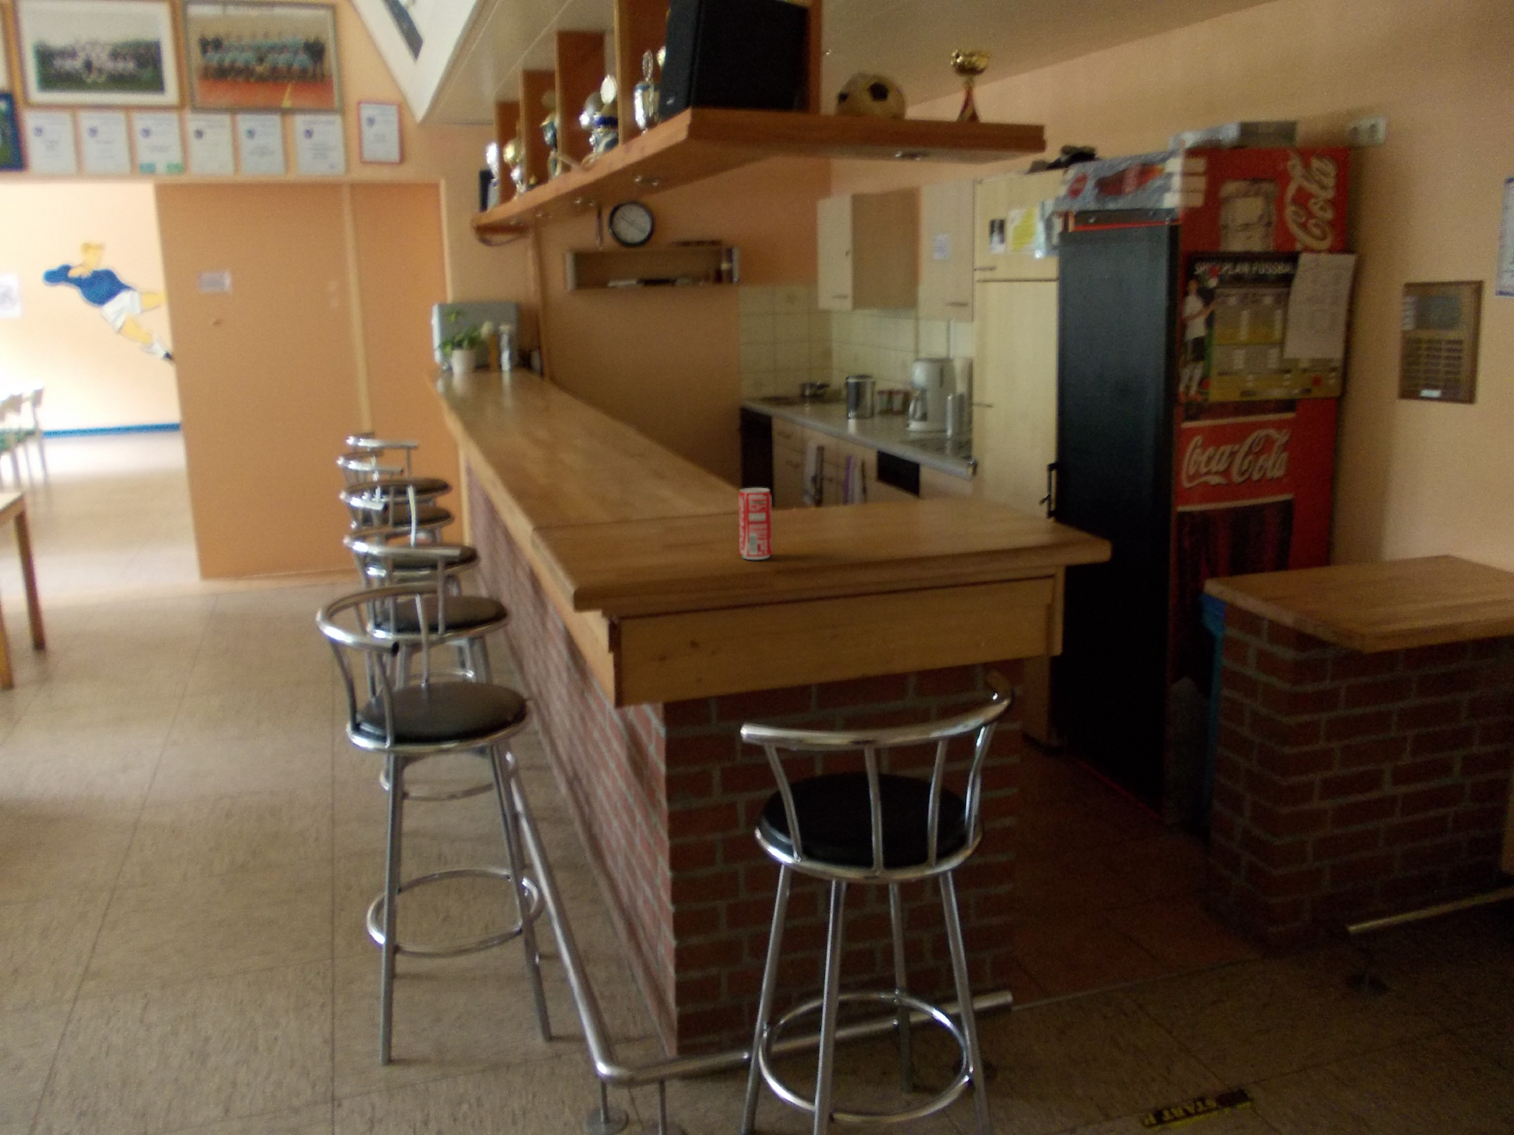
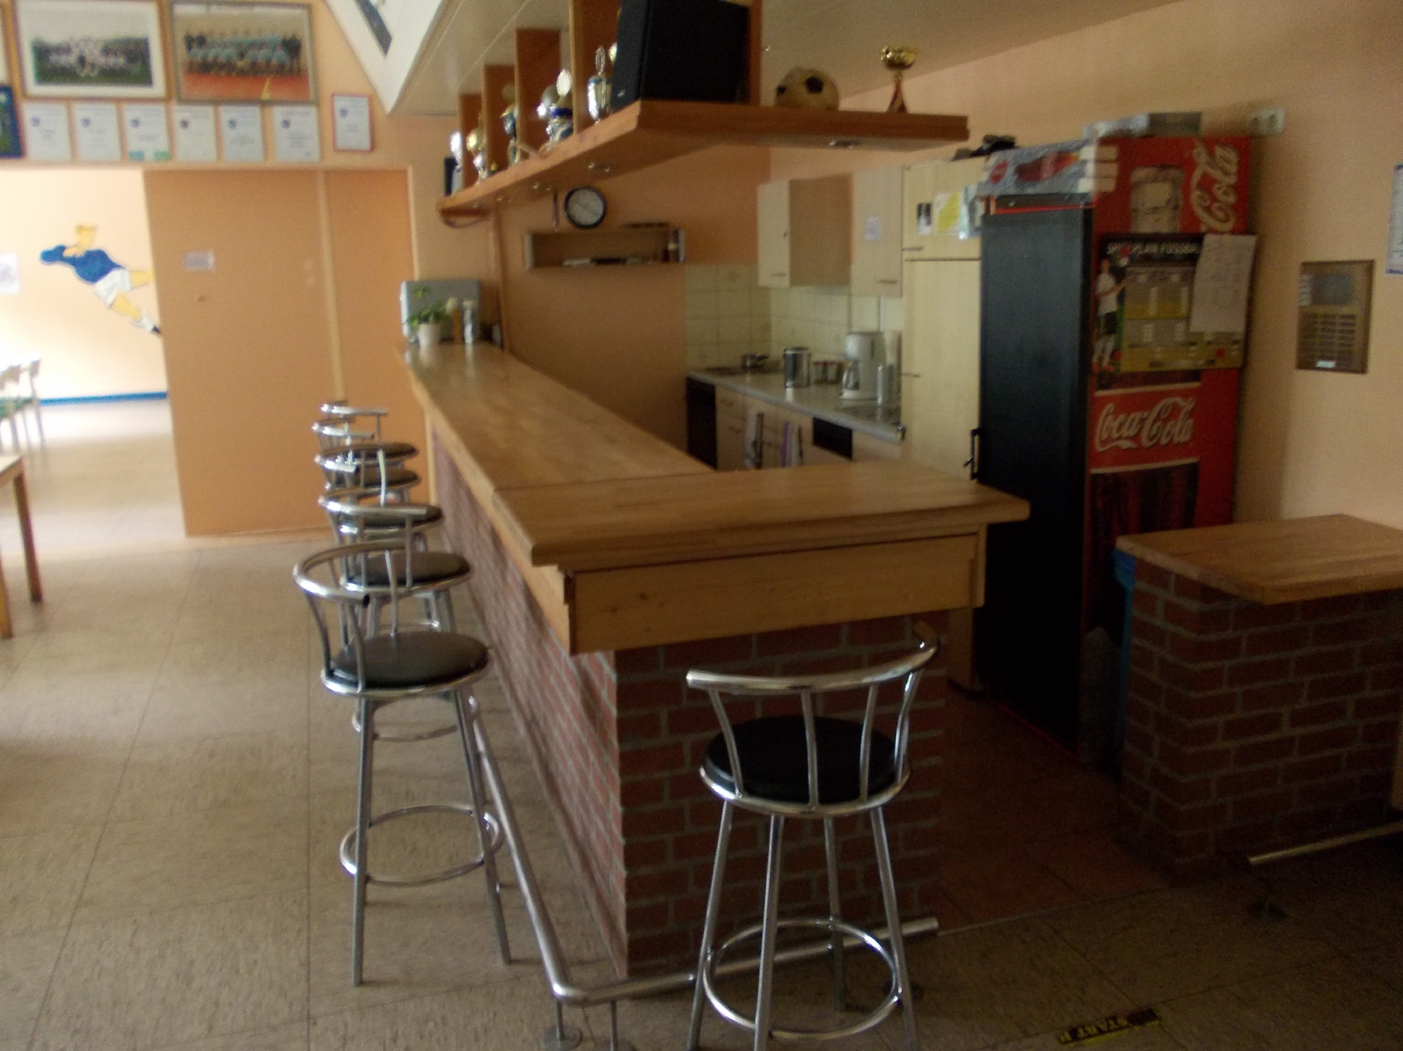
- beverage can [737,488,772,560]
